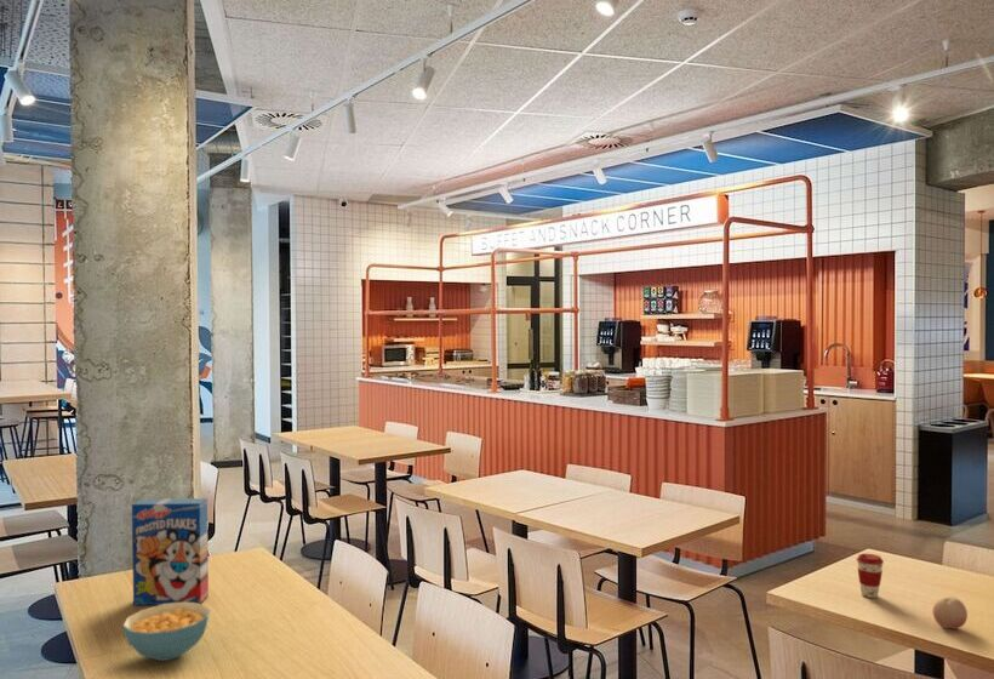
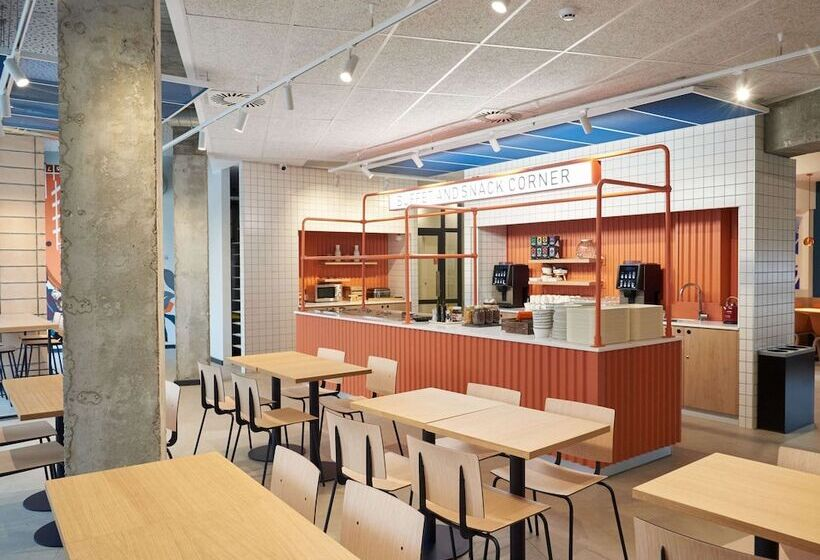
- fruit [931,597,969,630]
- cereal bowl [121,603,211,662]
- coffee cup [856,553,885,599]
- cereal box [131,497,210,606]
